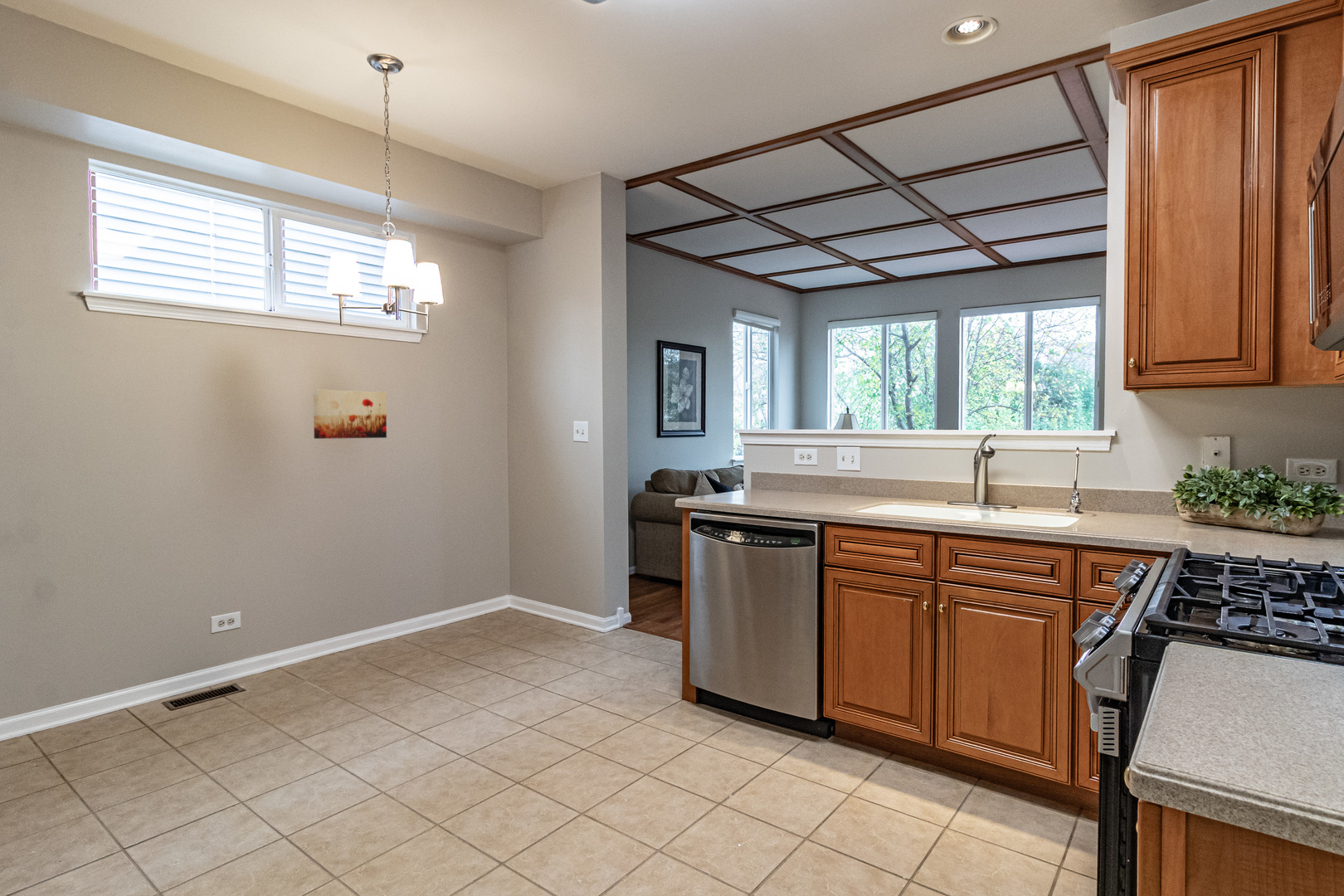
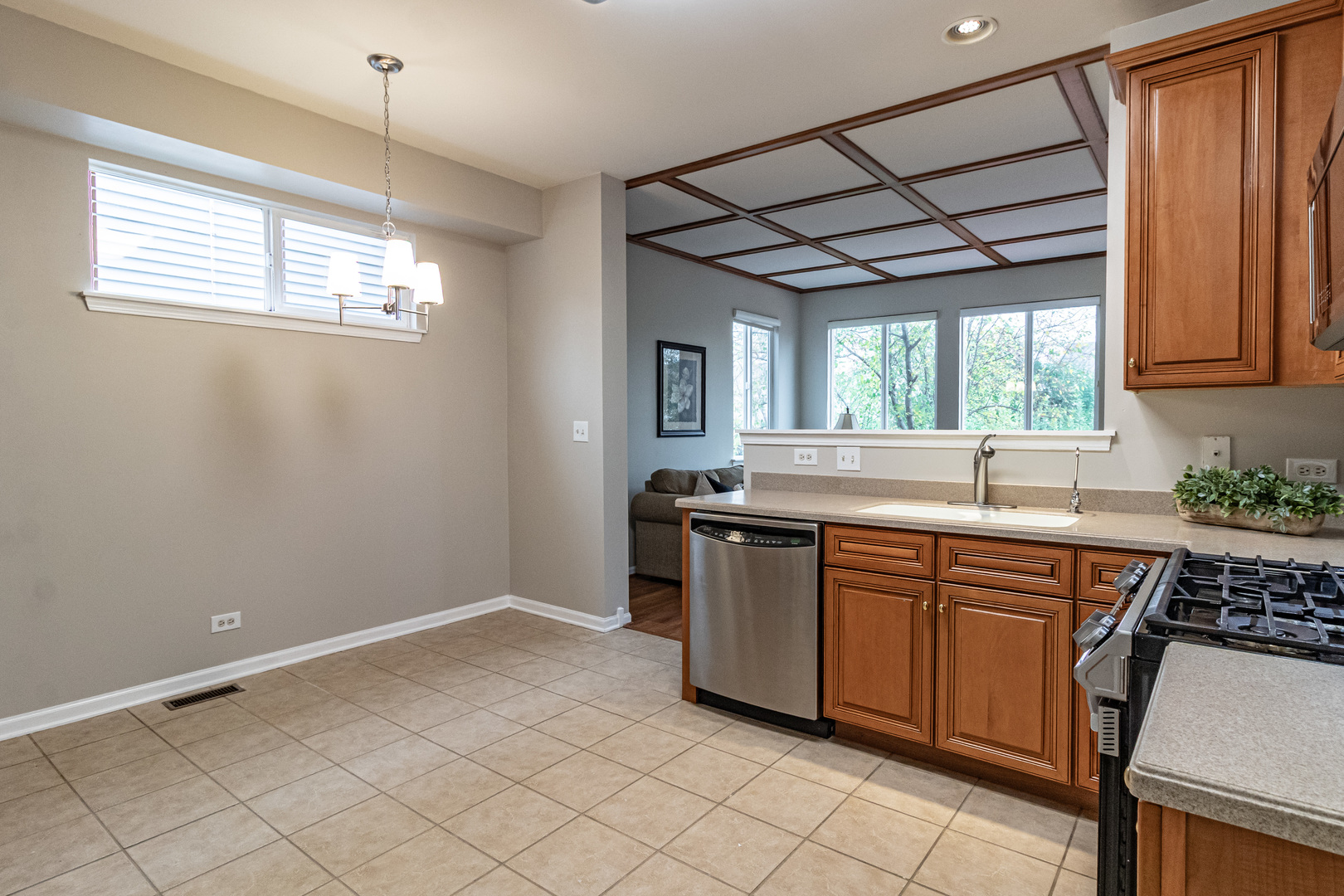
- wall art [313,389,387,440]
